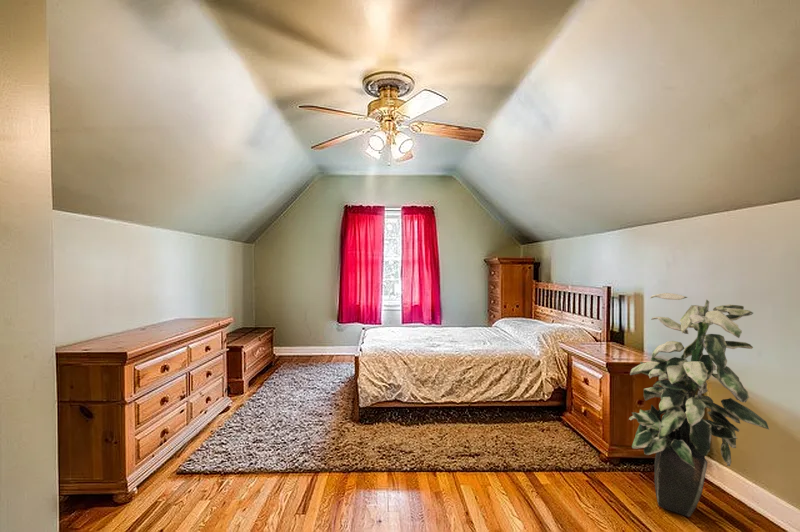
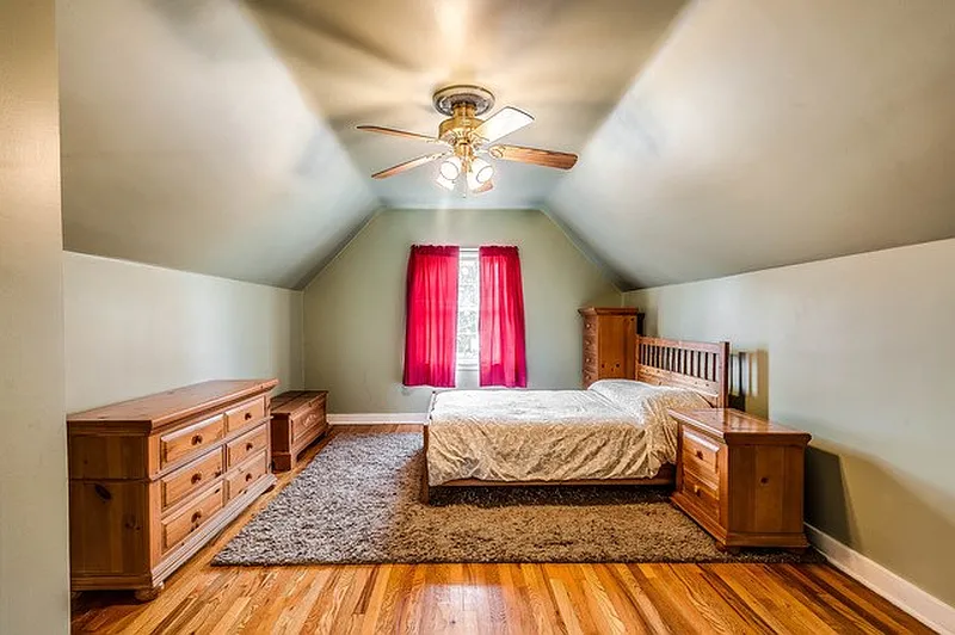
- indoor plant [628,292,770,518]
